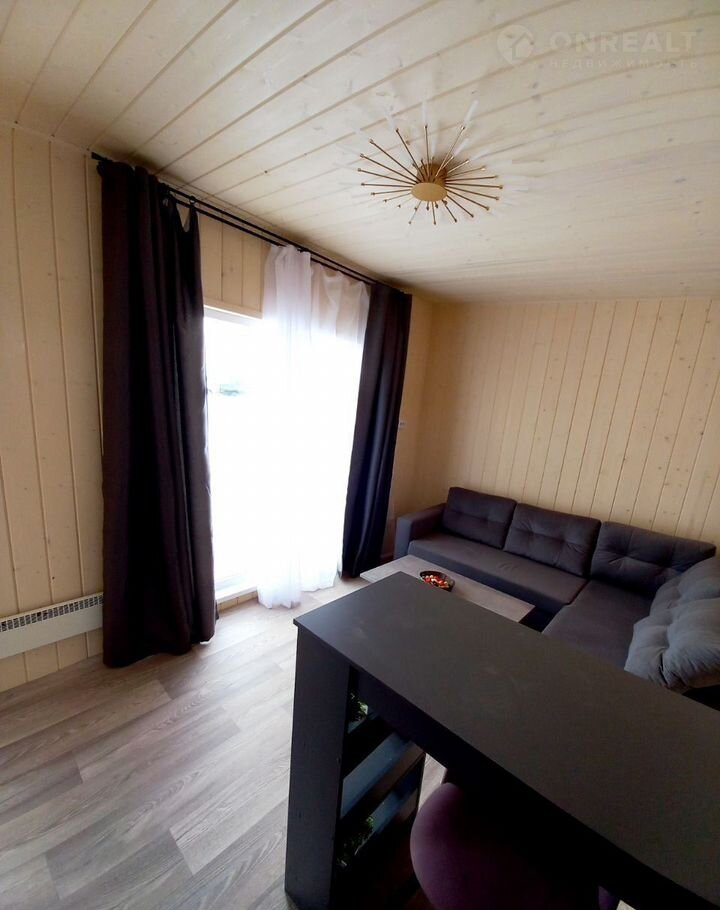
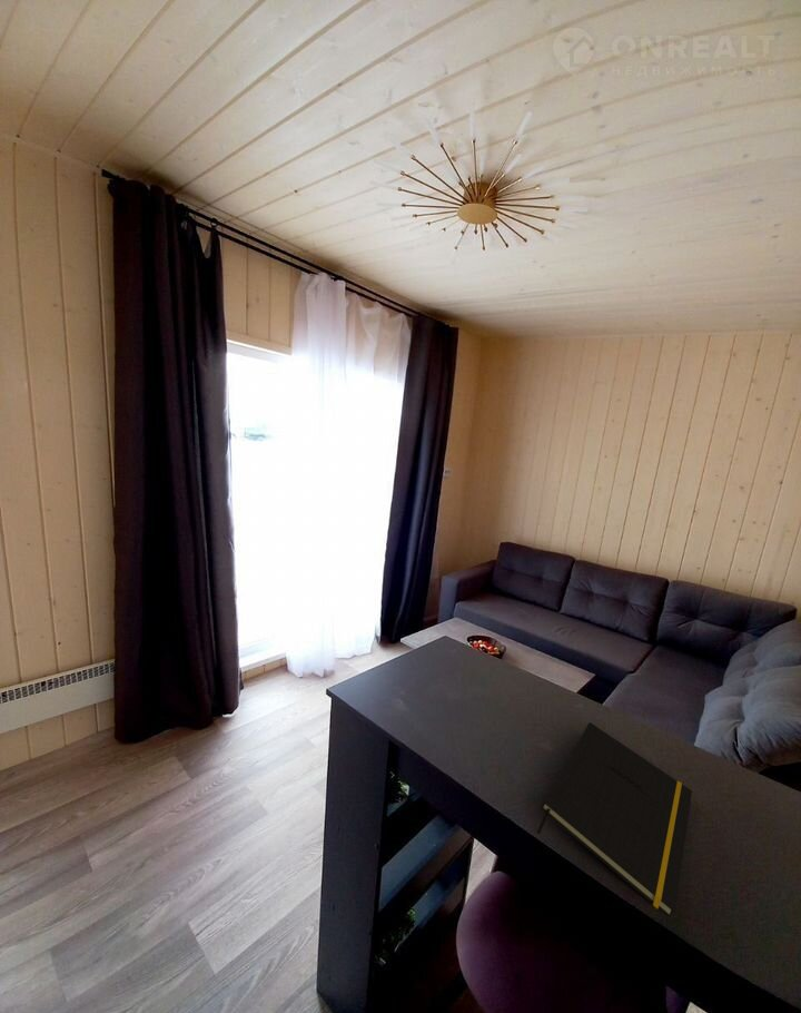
+ notepad [536,721,693,918]
